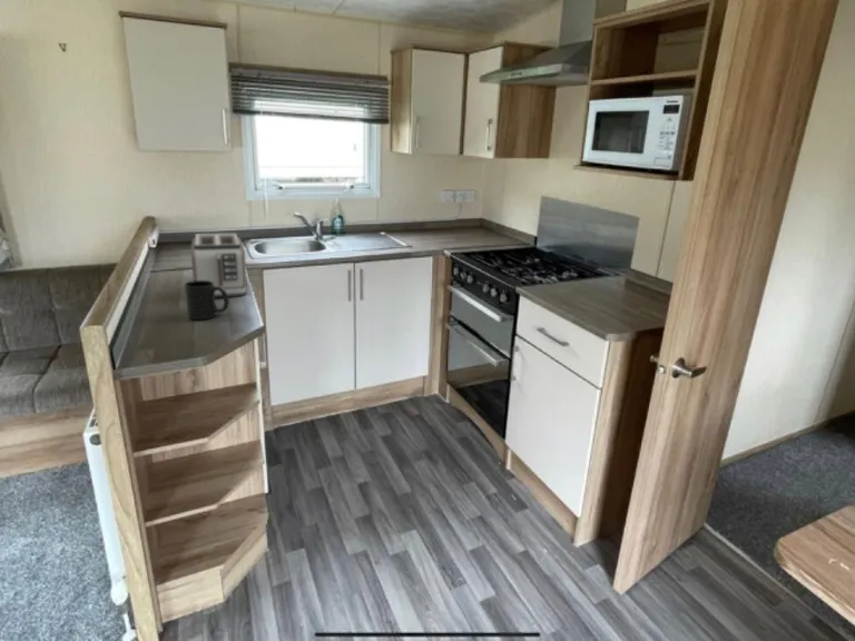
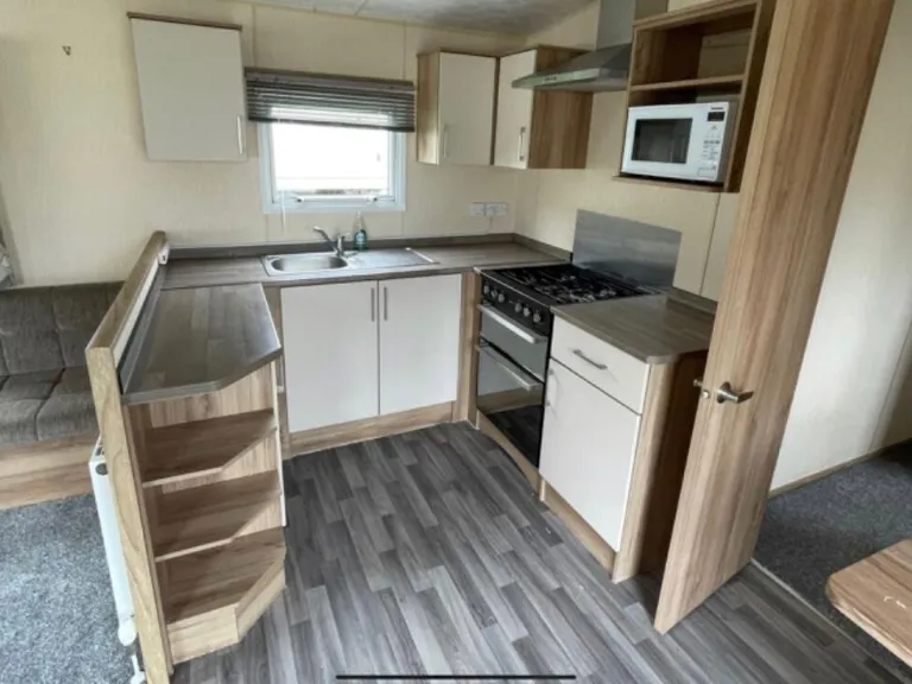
- toaster [190,233,248,298]
- mug [184,280,230,320]
